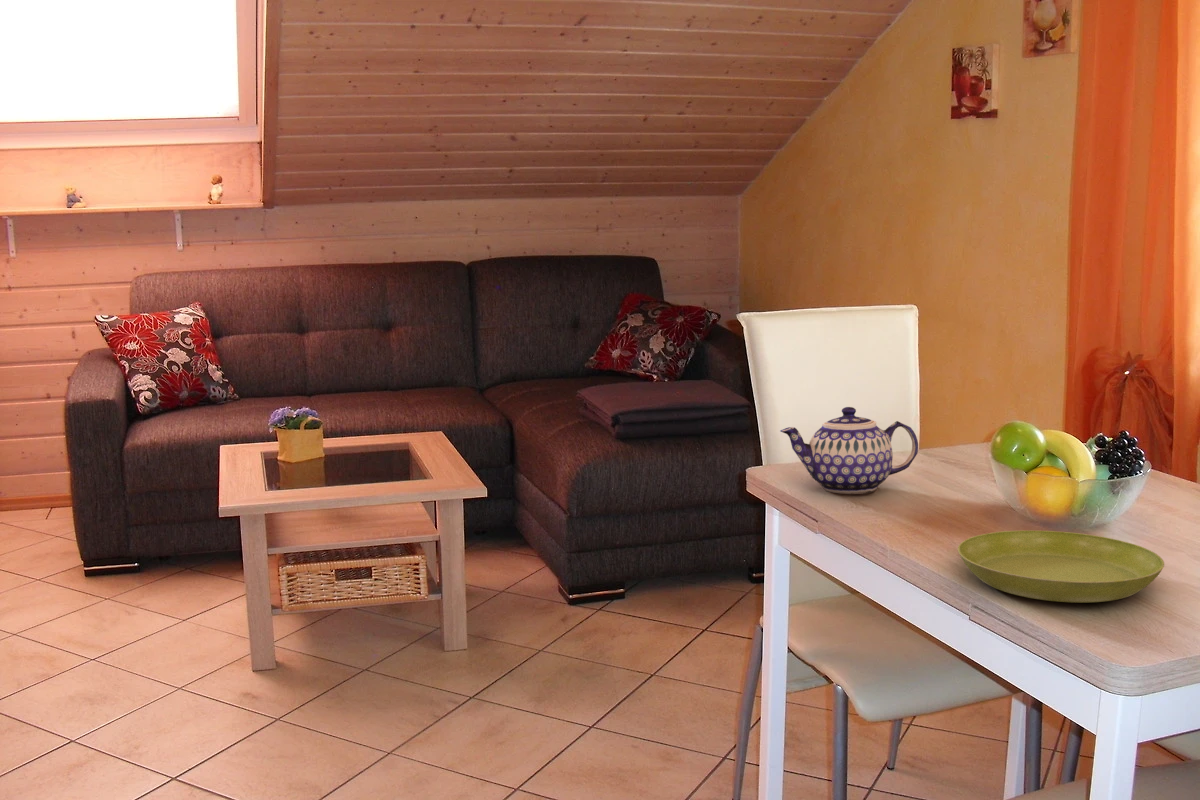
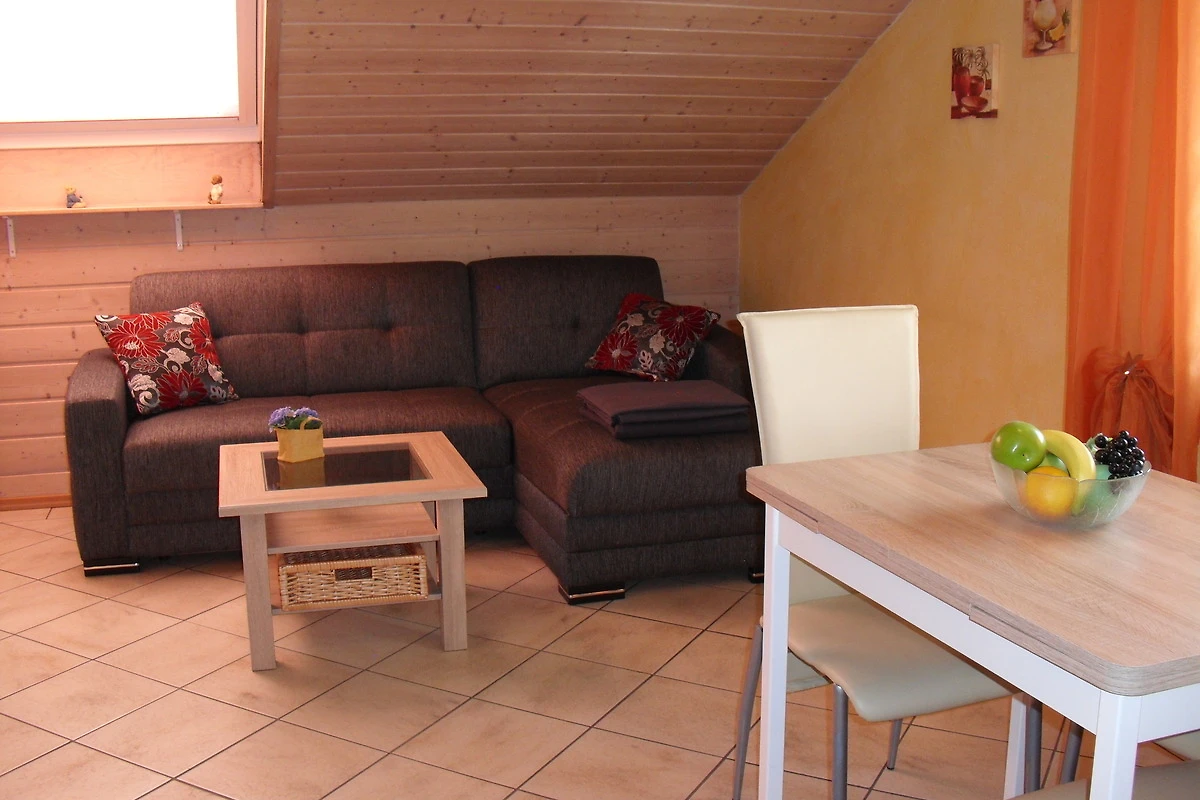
- teapot [779,406,919,495]
- saucer [957,530,1165,604]
